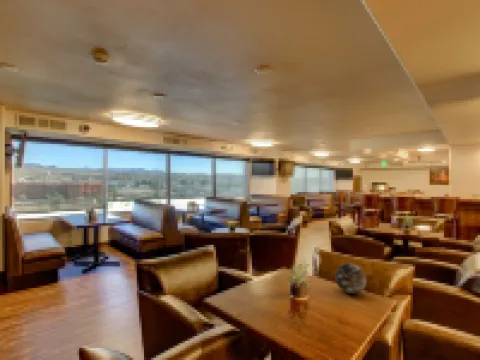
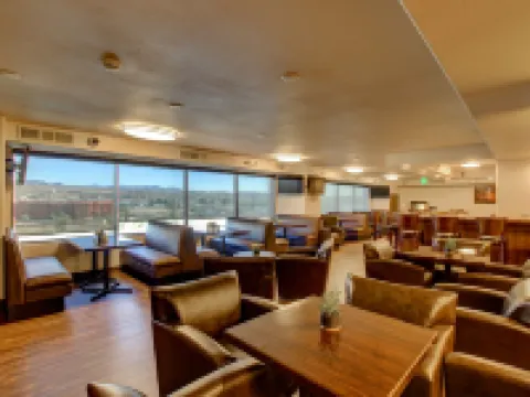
- decorative orb [334,262,367,295]
